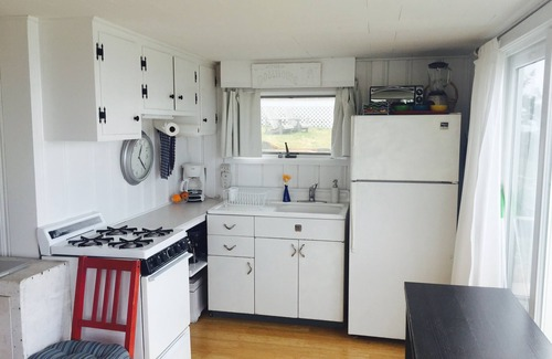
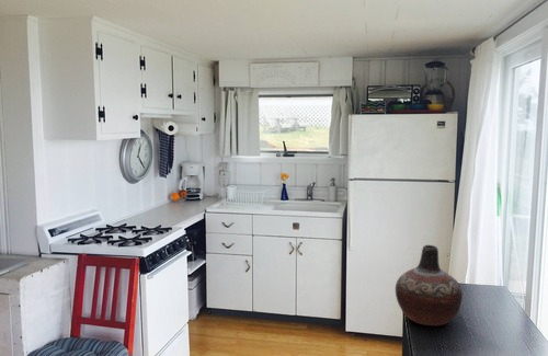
+ vase [395,244,464,326]
